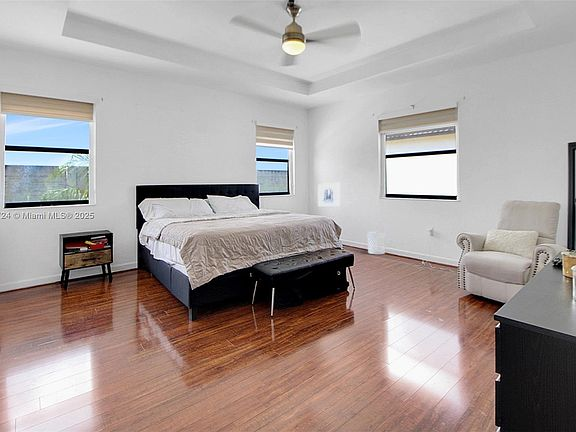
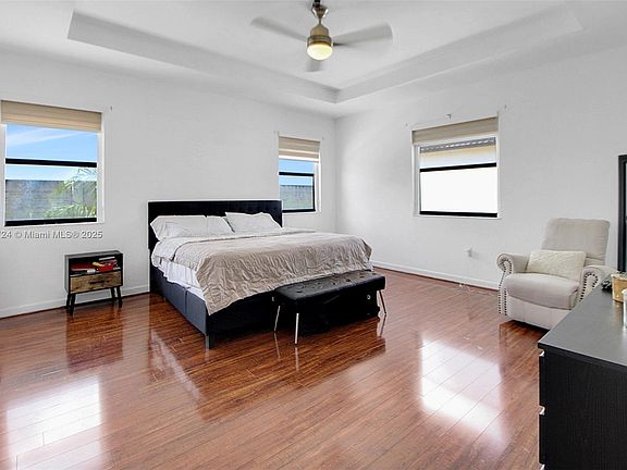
- waste bin [367,231,387,255]
- wall art [317,182,341,208]
